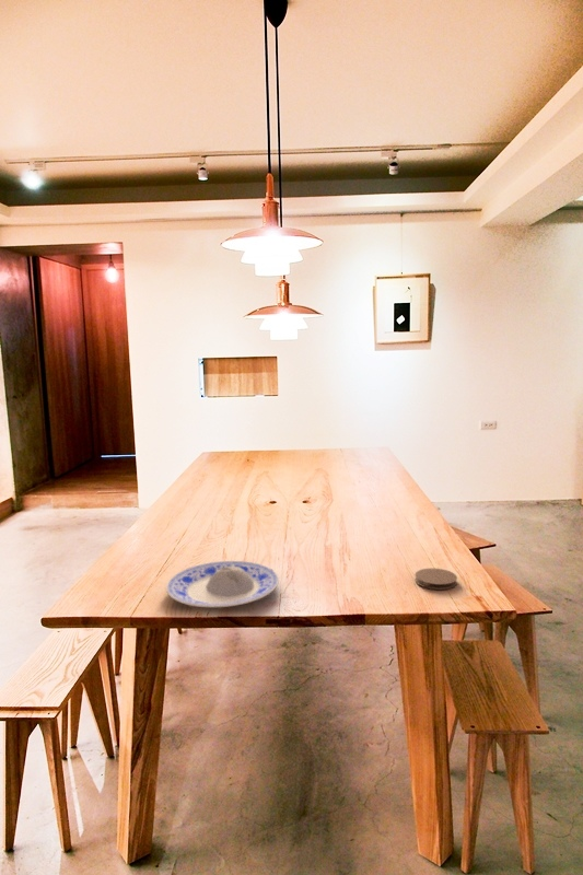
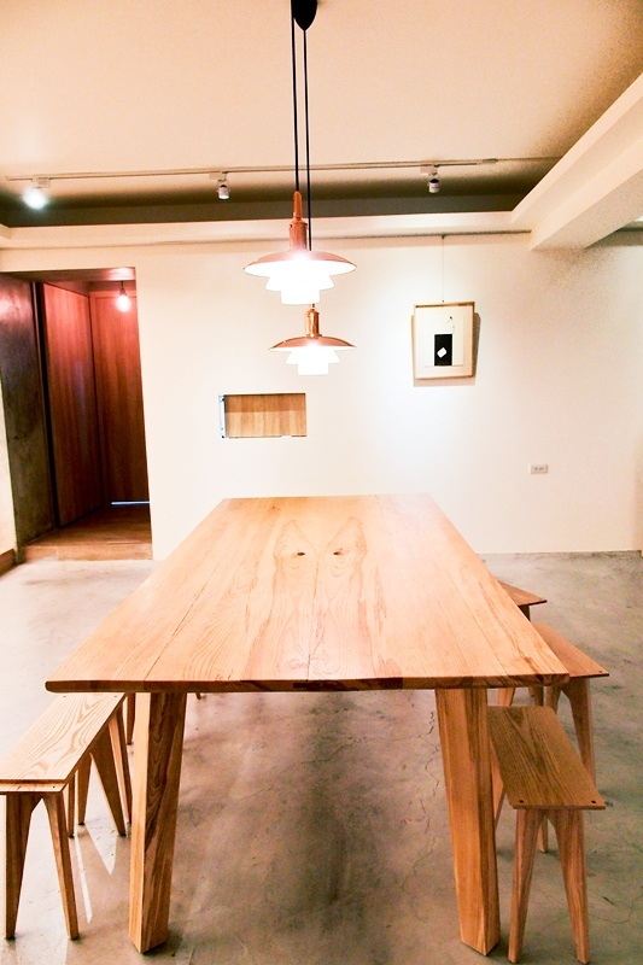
- plate [165,560,280,608]
- coaster [413,568,458,591]
